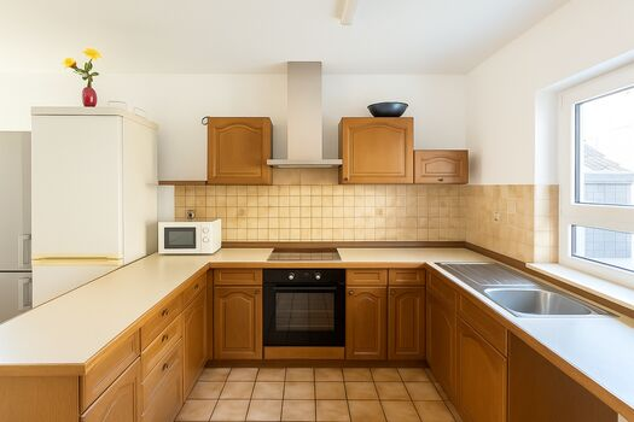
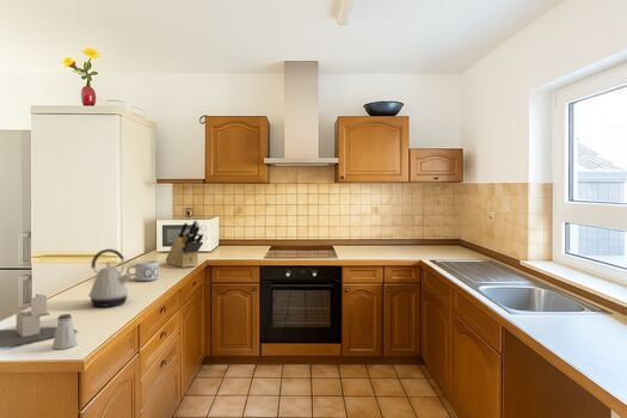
+ mug [125,259,160,282]
+ utensil holder [0,293,79,349]
+ saltshaker [51,313,79,350]
+ kettle [87,247,133,308]
+ knife block [165,220,204,269]
